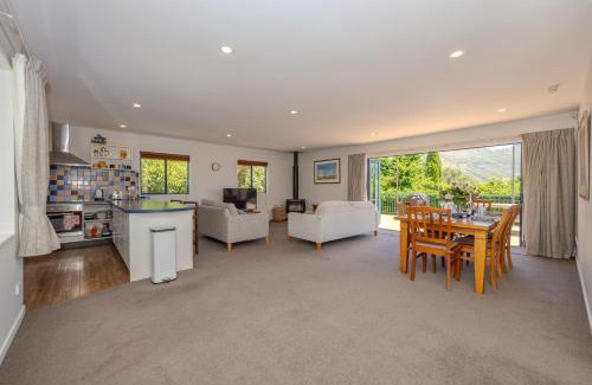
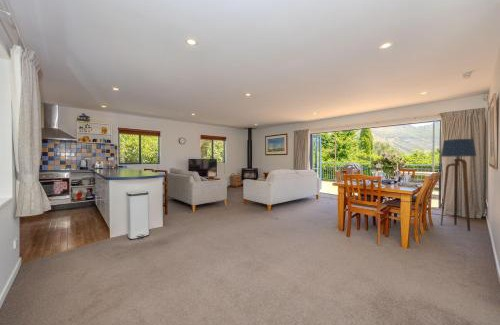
+ floor lamp [440,138,477,232]
